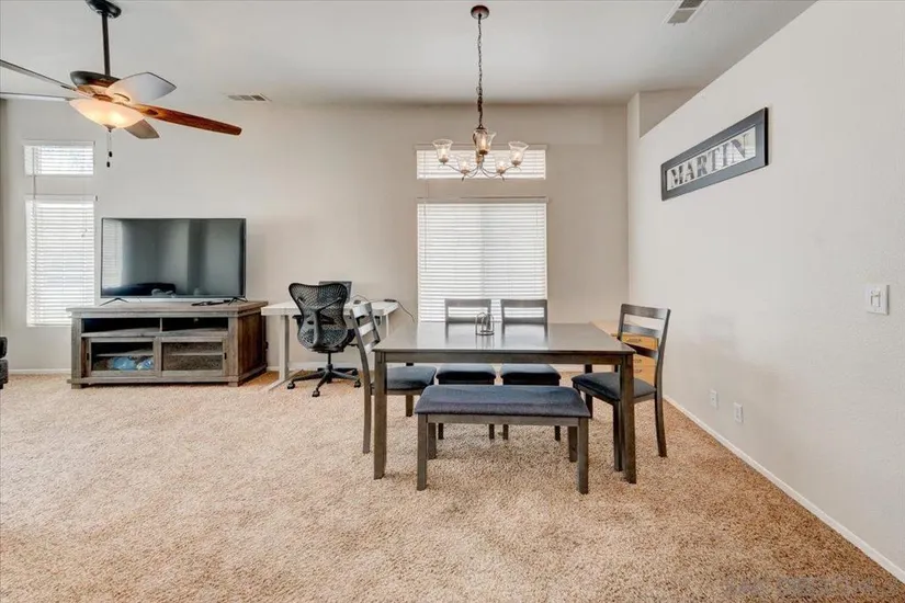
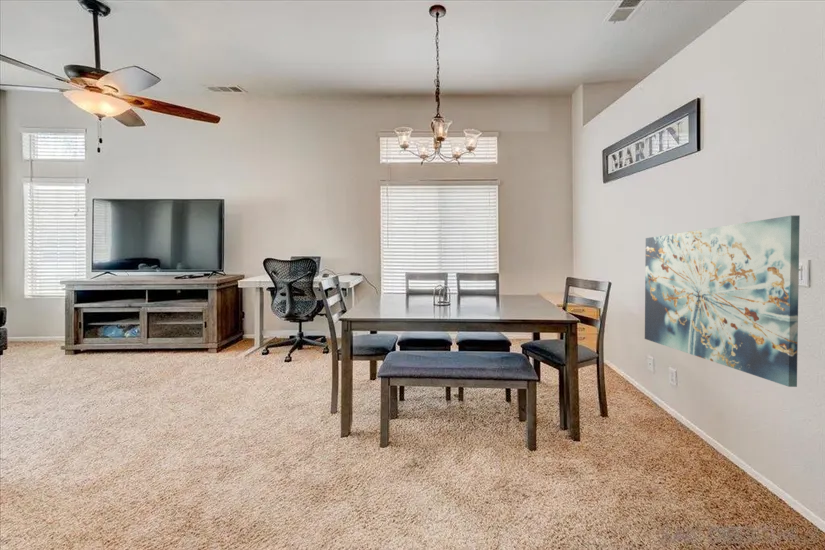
+ wall art [644,215,801,388]
